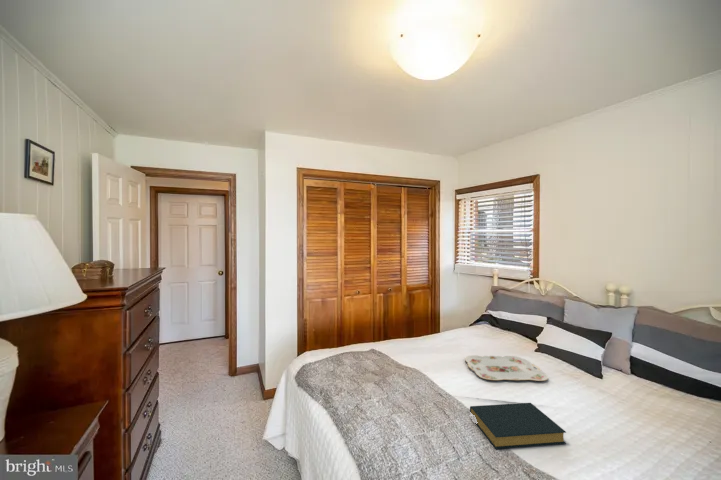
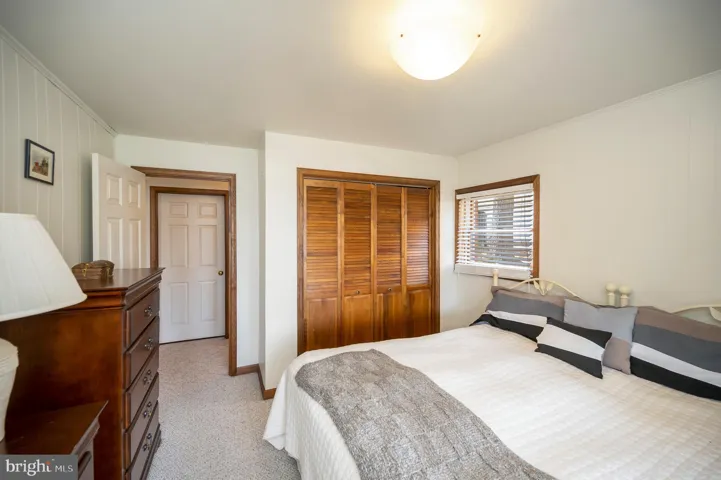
- hardback book [469,402,567,450]
- serving tray [464,354,549,382]
